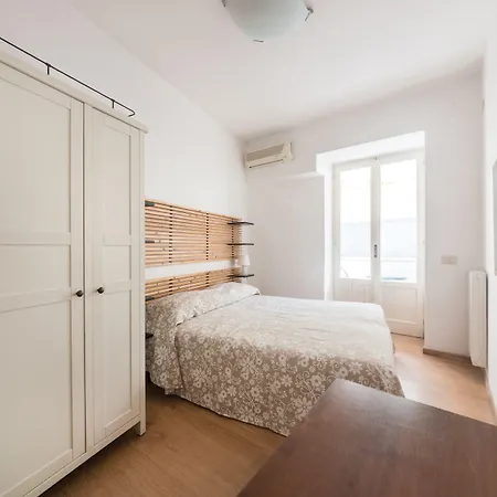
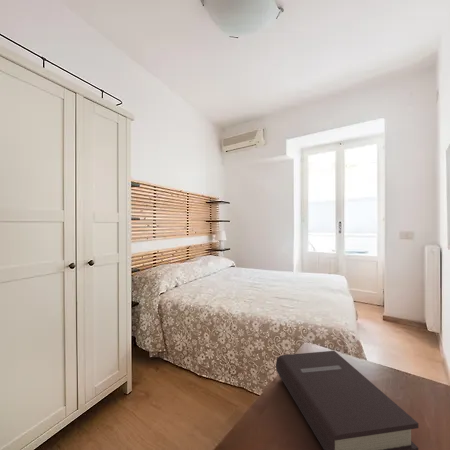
+ book [275,350,419,450]
